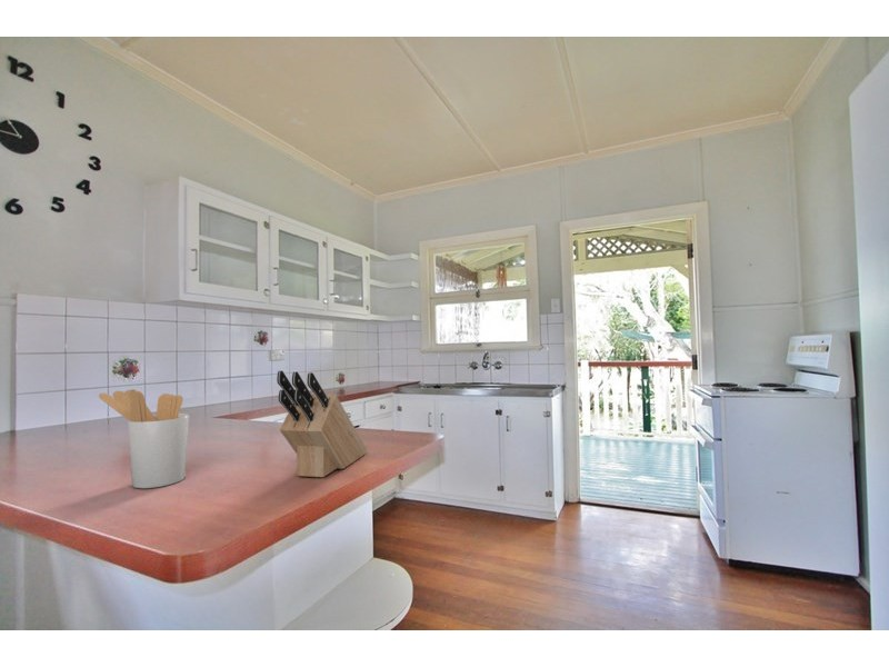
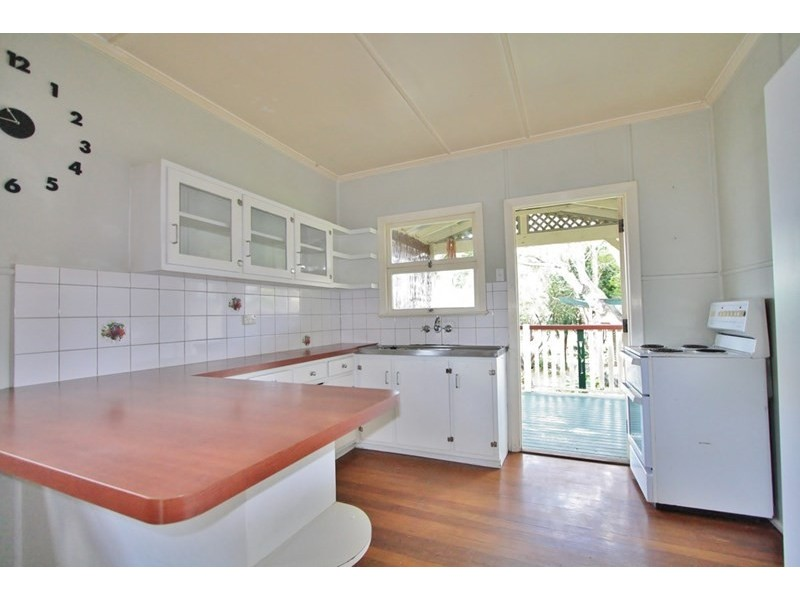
- utensil holder [98,388,190,489]
- knife block [276,370,368,478]
